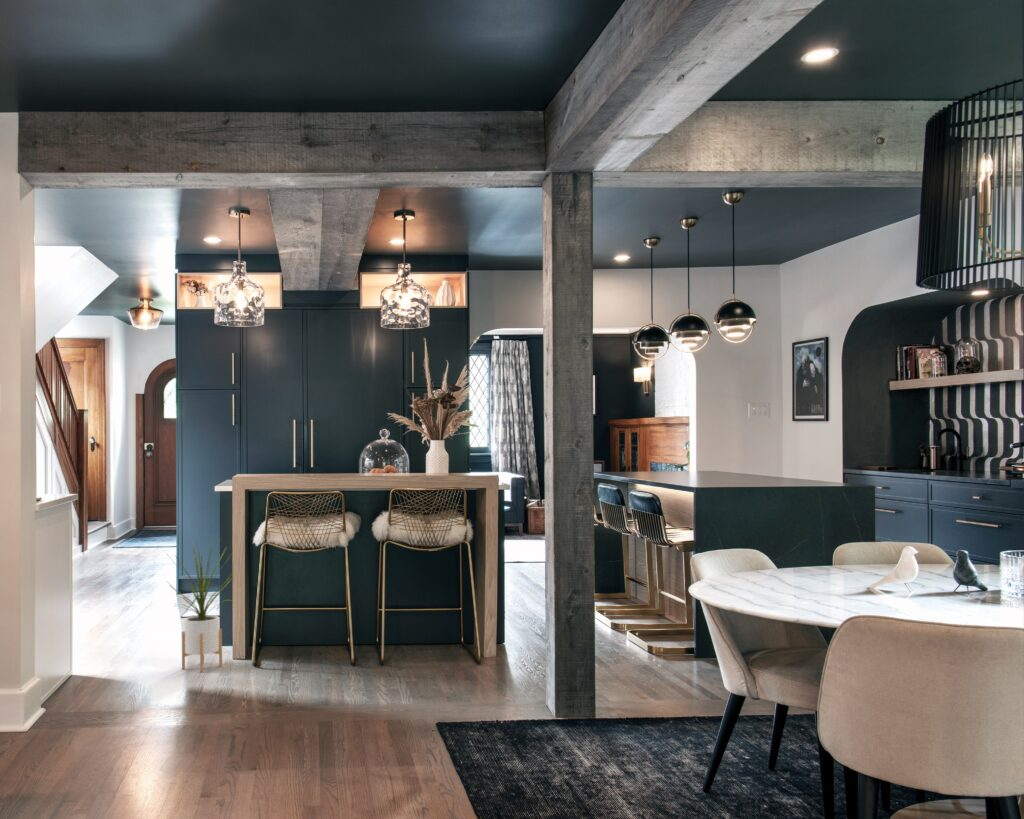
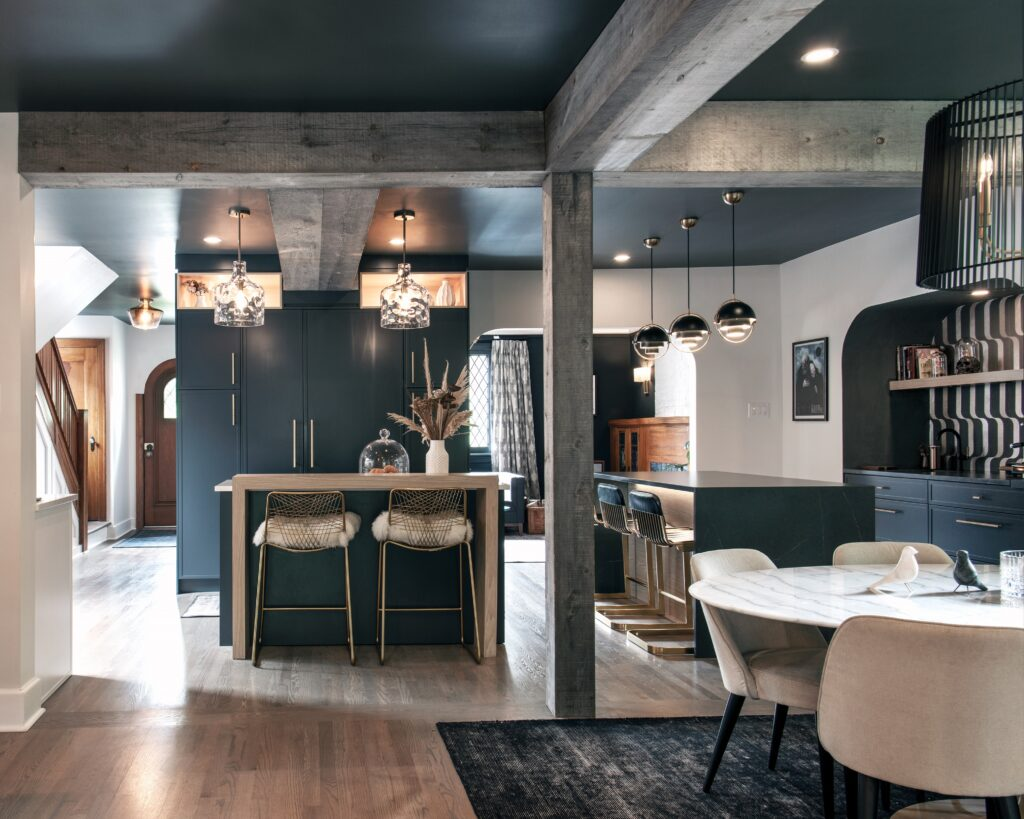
- house plant [165,537,234,673]
